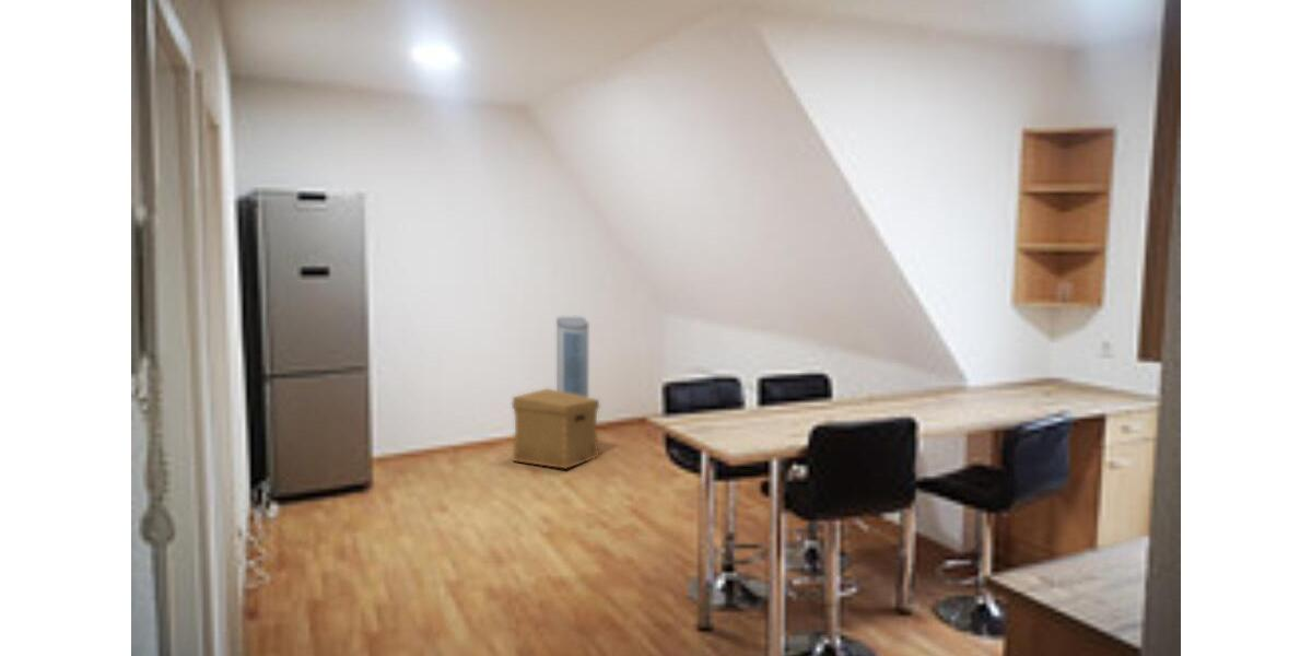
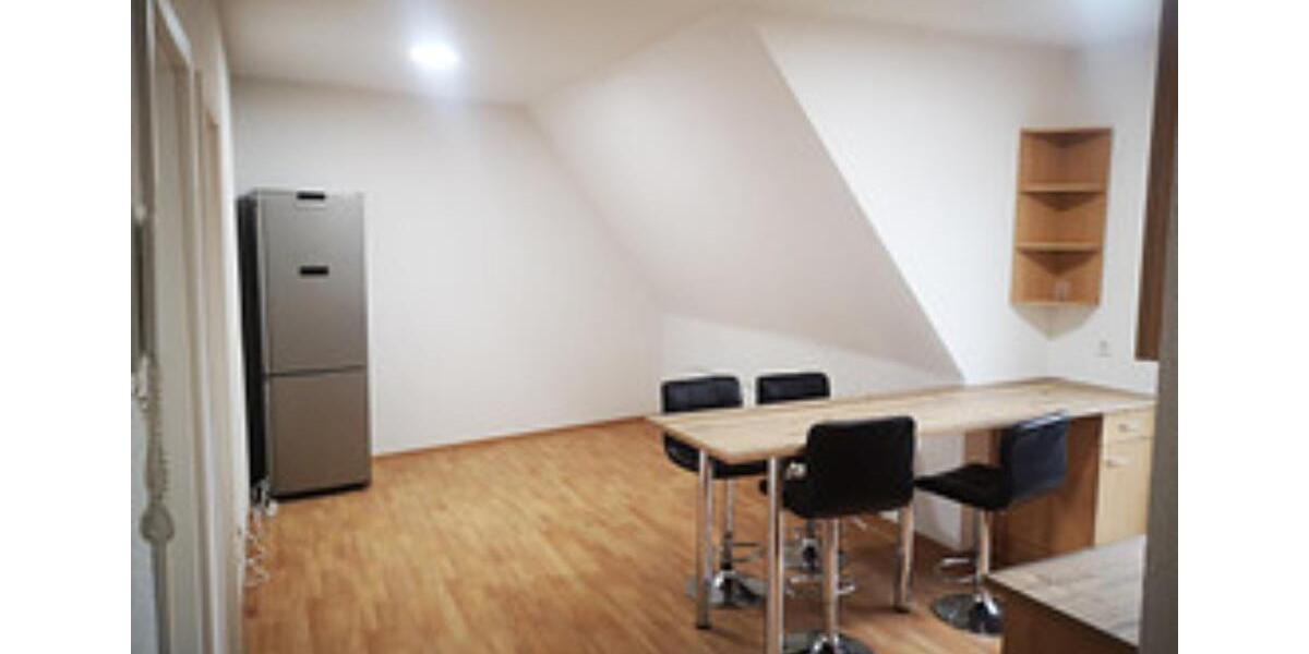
- cardboard box [511,387,600,470]
- air purifier [555,316,597,432]
